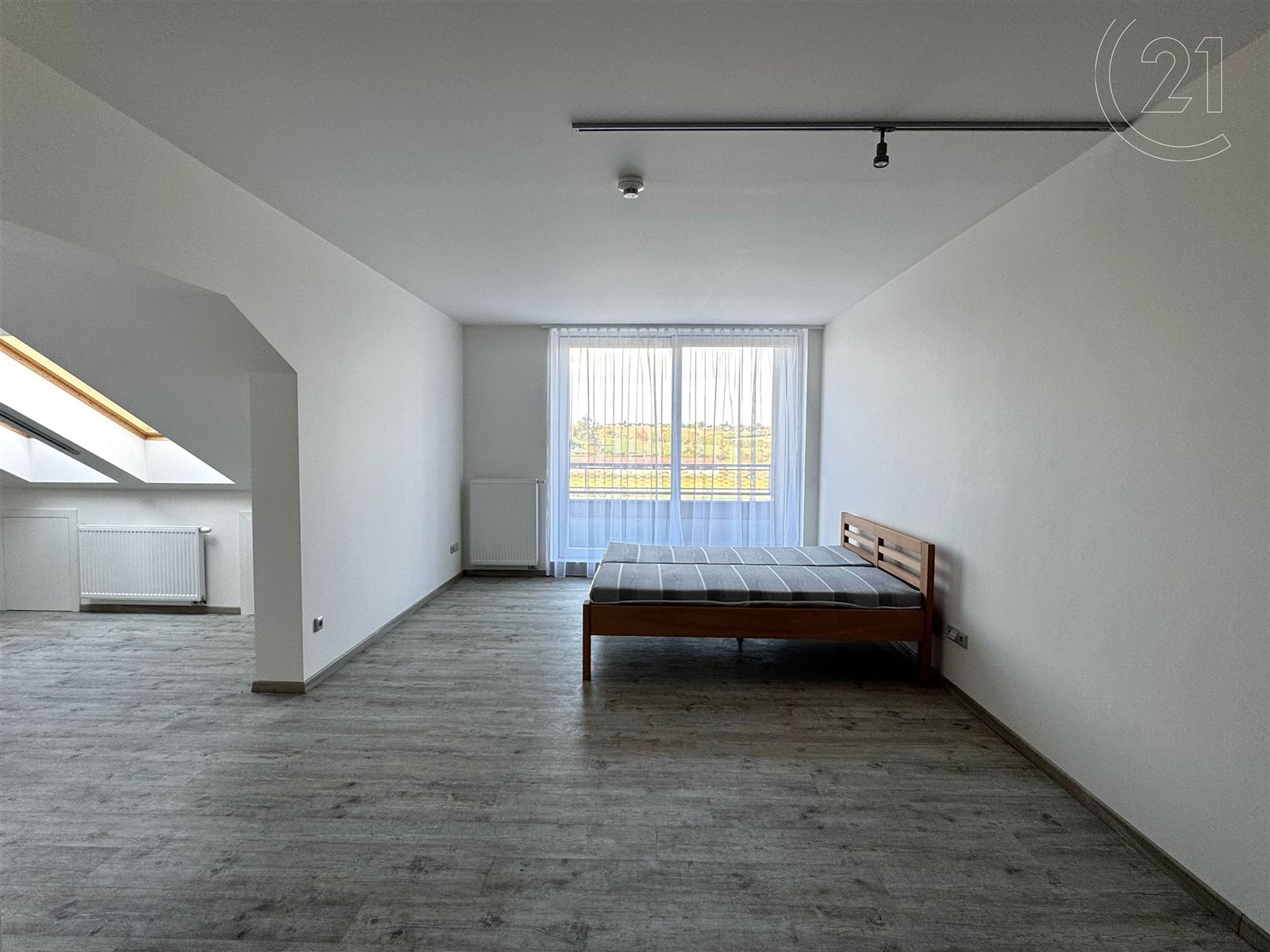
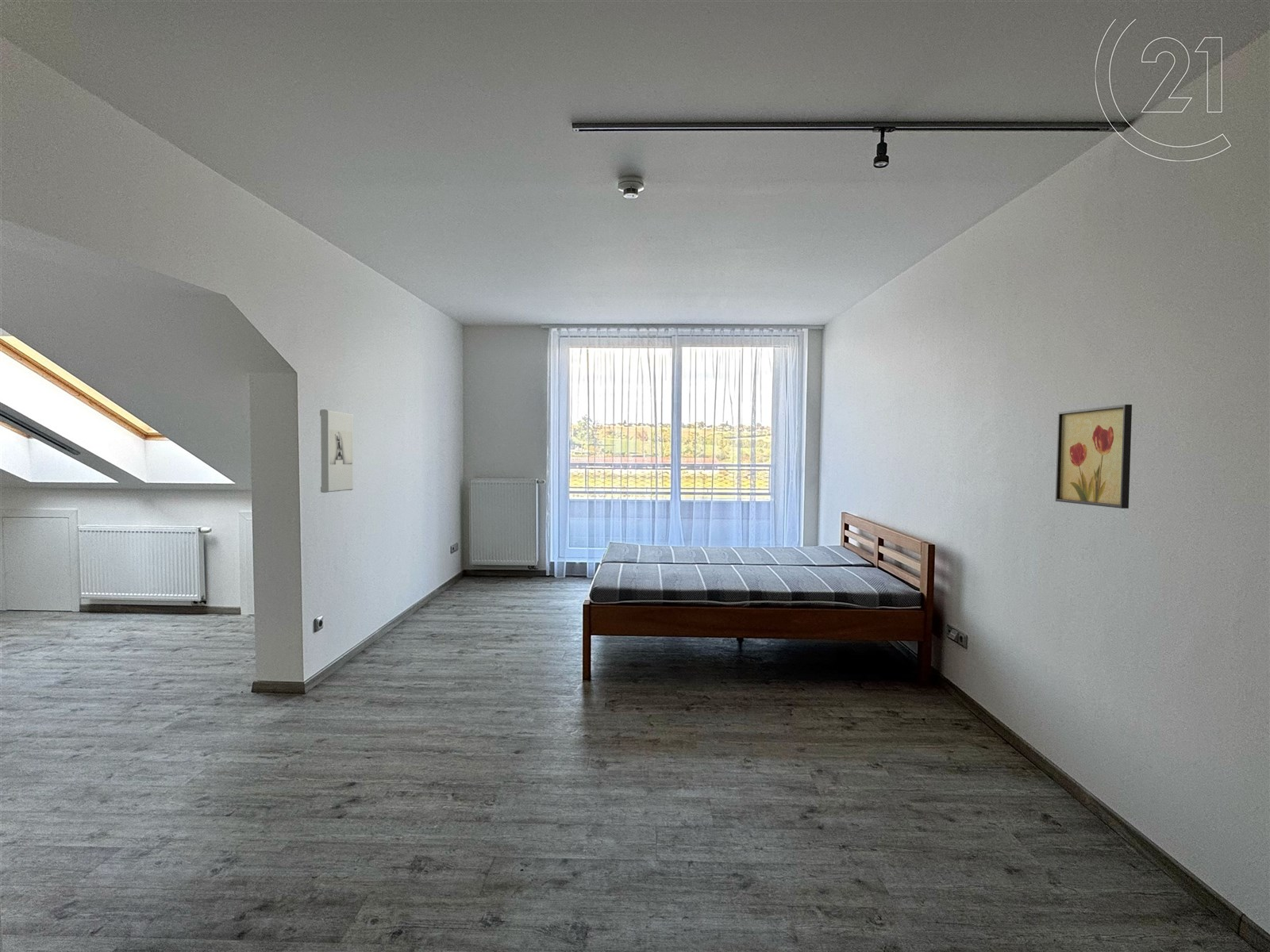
+ wall sculpture [319,409,354,493]
+ wall art [1055,404,1133,509]
